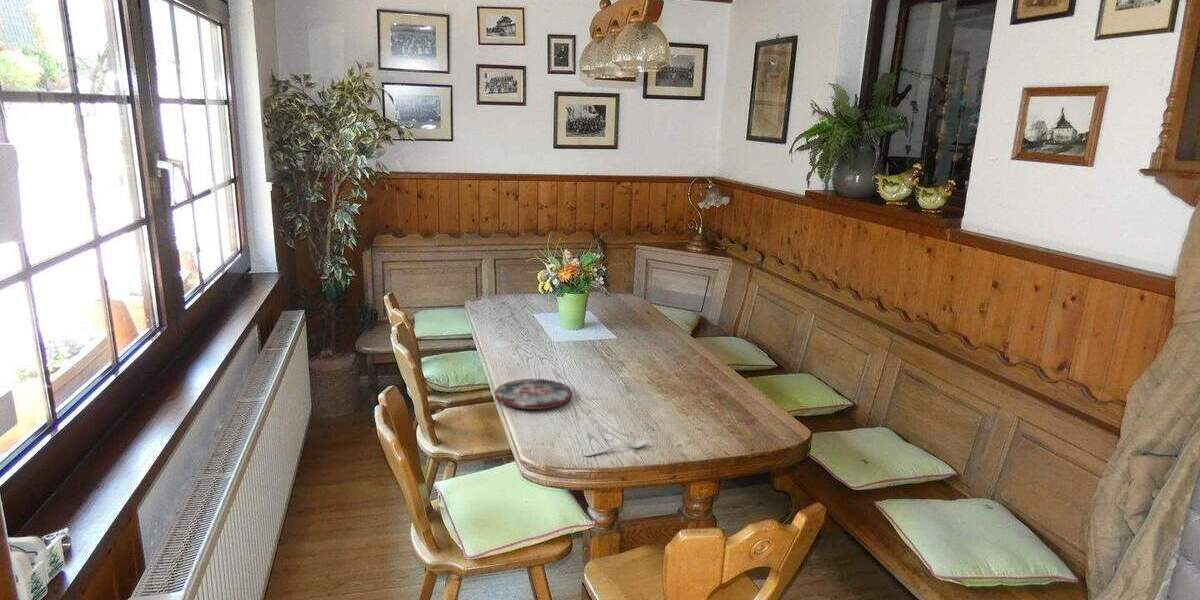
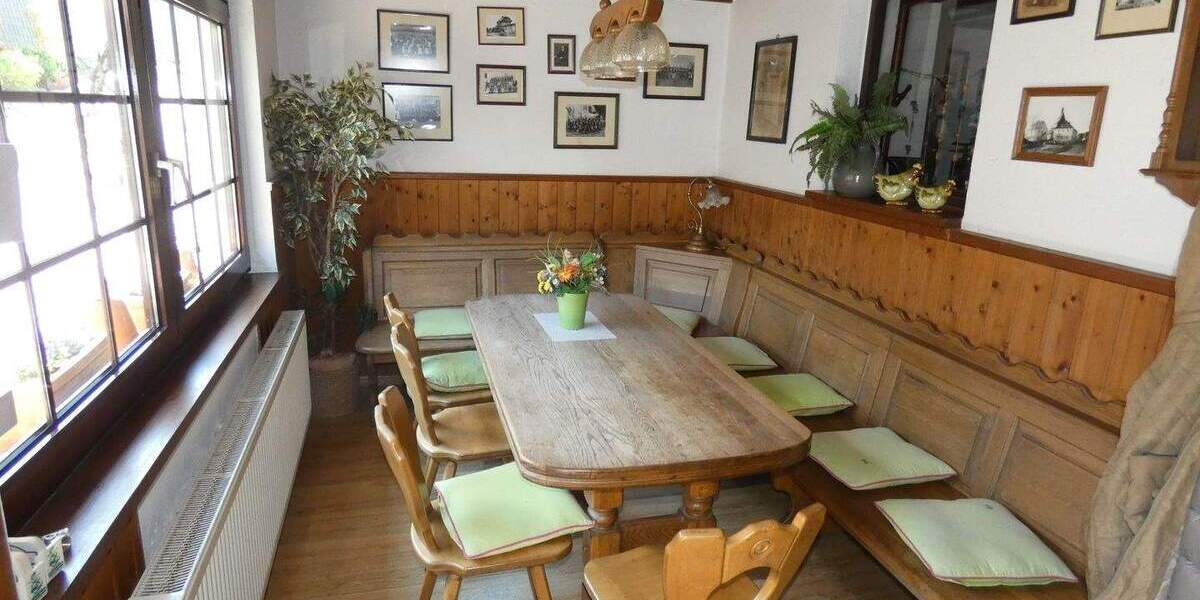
- plate [494,378,573,410]
- spoon [582,439,648,457]
